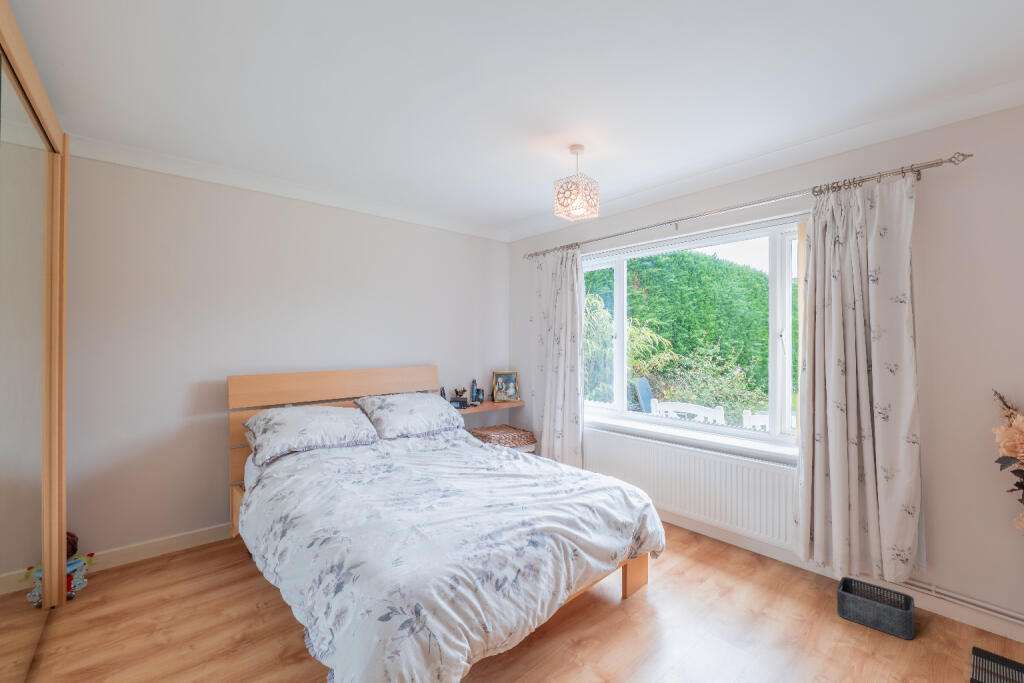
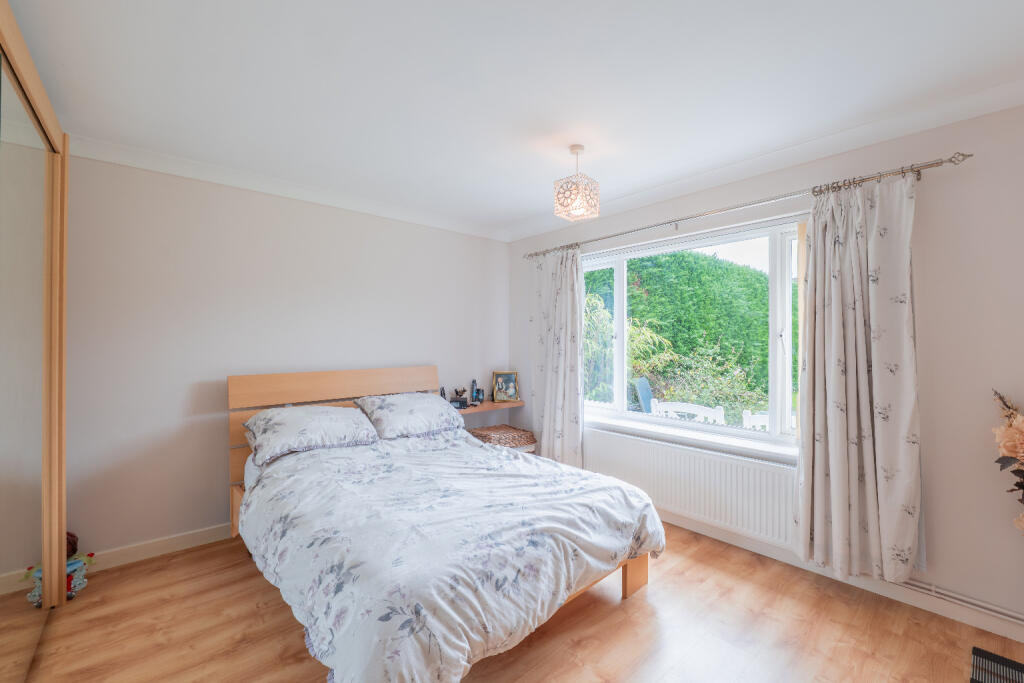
- storage bin [836,576,916,640]
